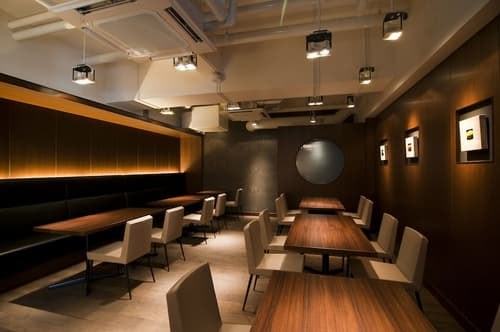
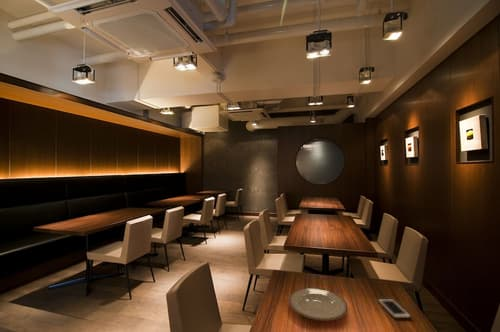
+ plate [288,287,349,321]
+ cell phone [377,298,412,320]
